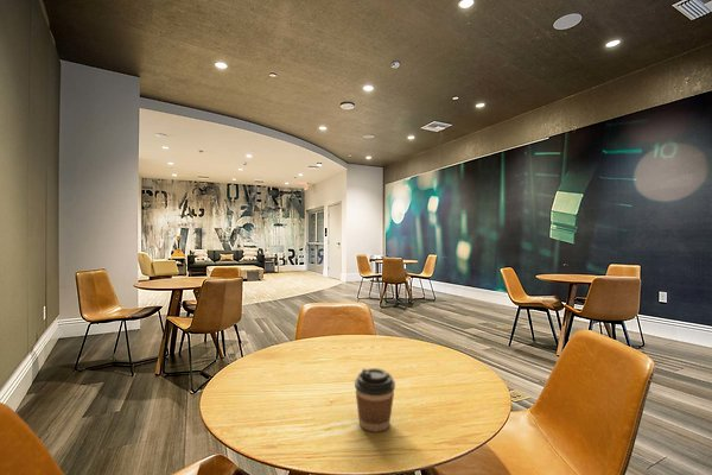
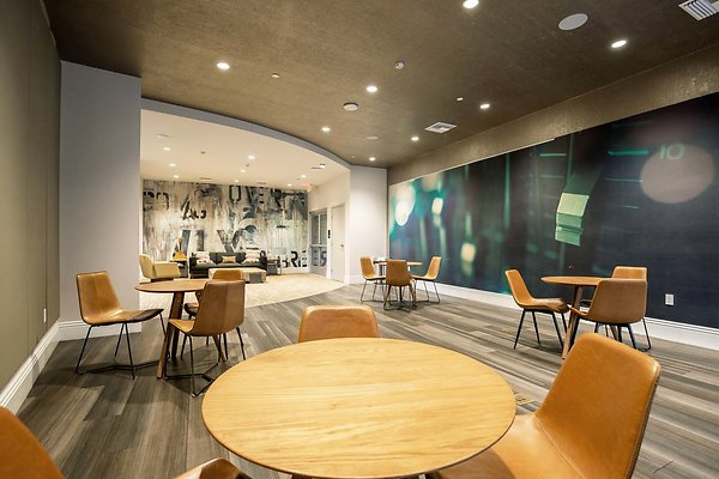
- coffee cup [354,367,396,433]
